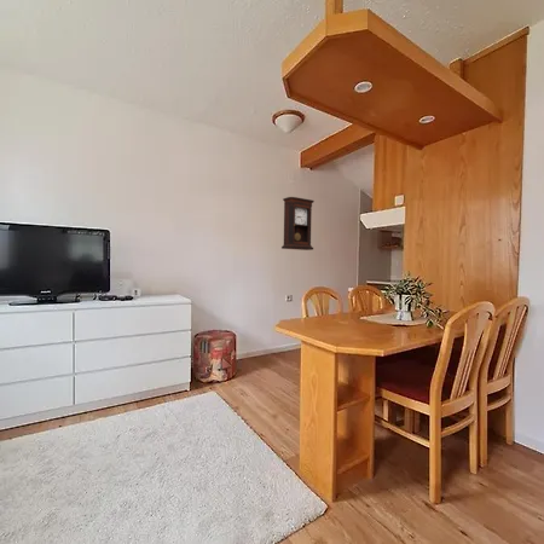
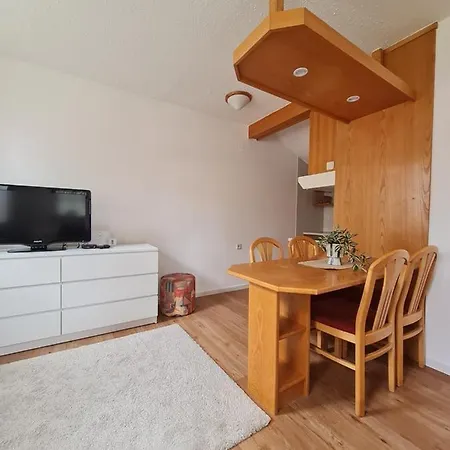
- pendulum clock [280,196,316,251]
